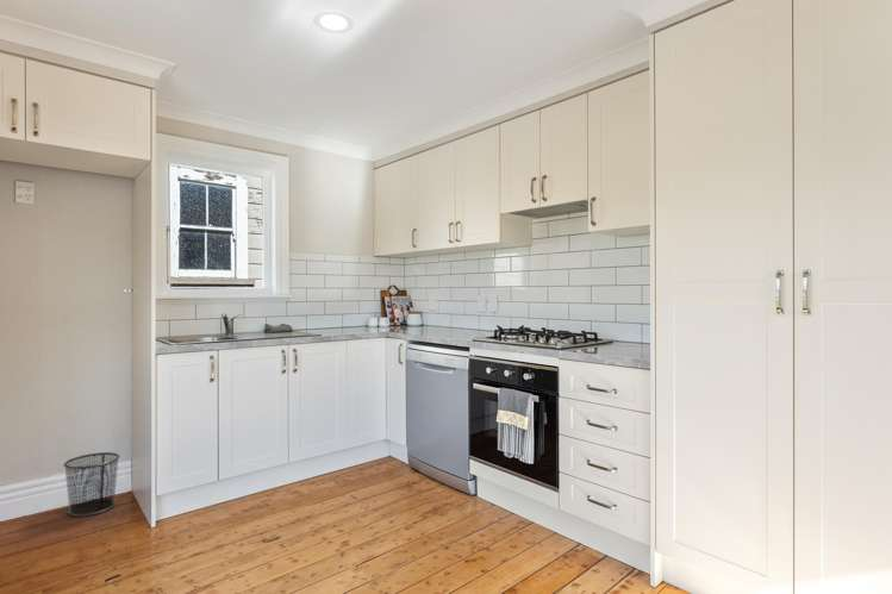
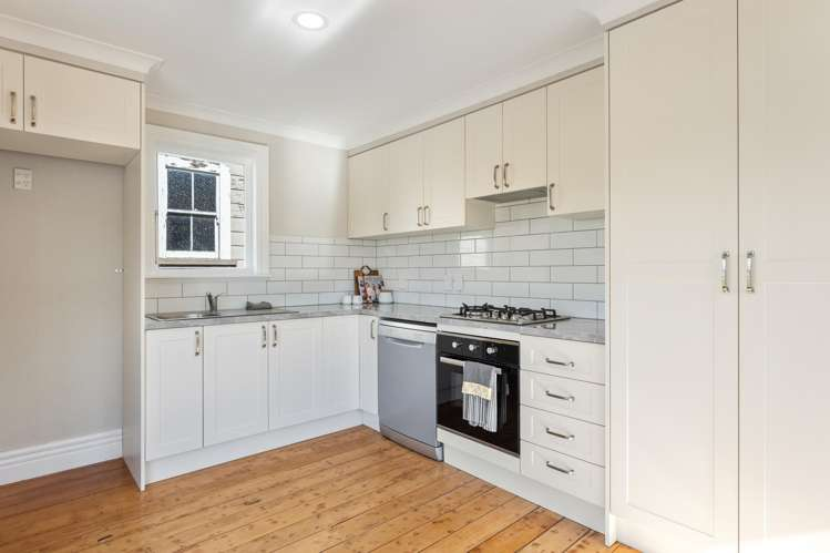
- waste bin [62,451,121,518]
